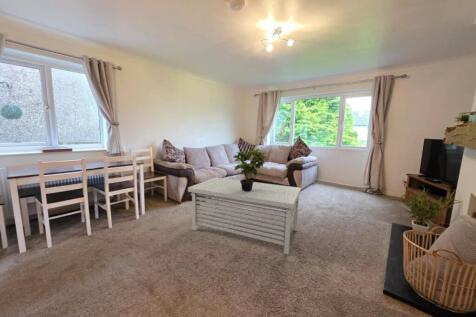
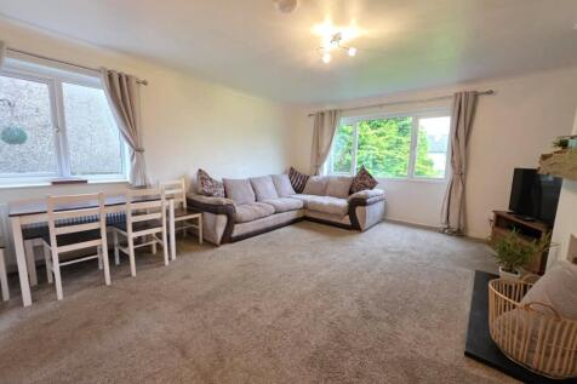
- coffee table [187,176,302,256]
- potted plant [232,146,268,191]
